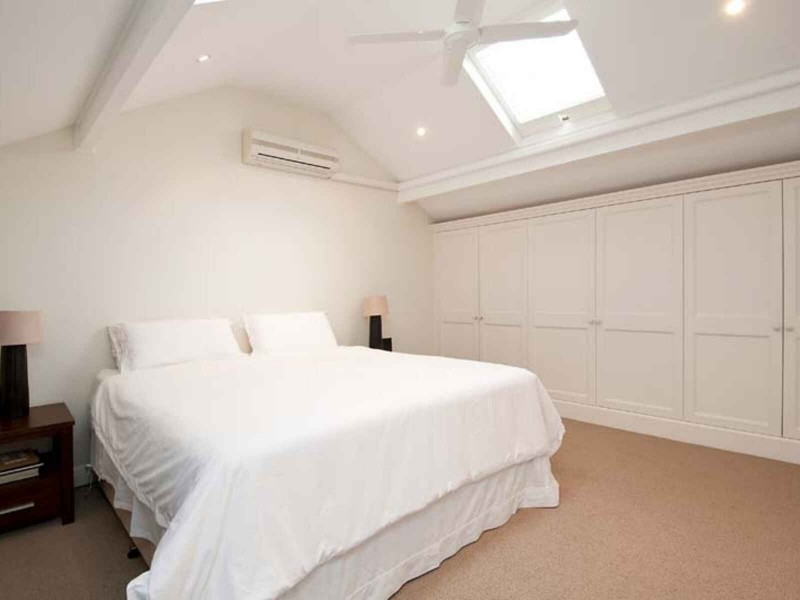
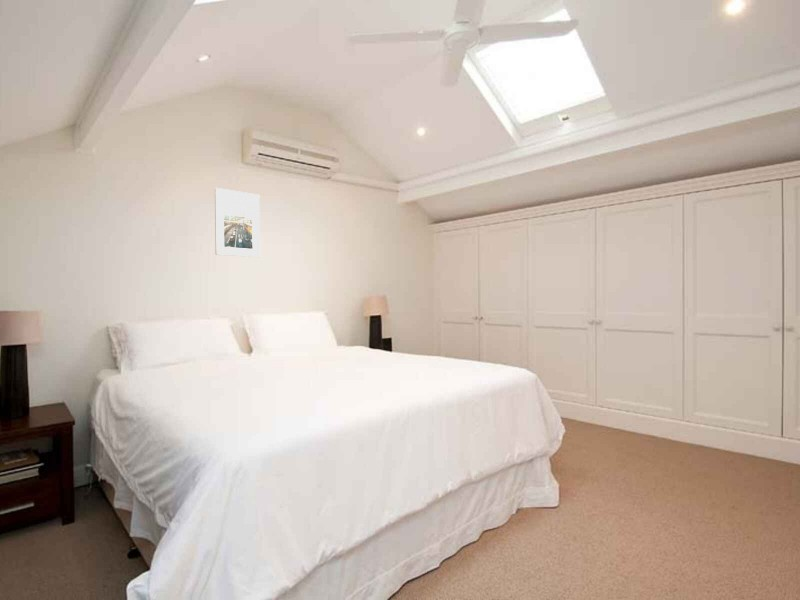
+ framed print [214,187,261,258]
